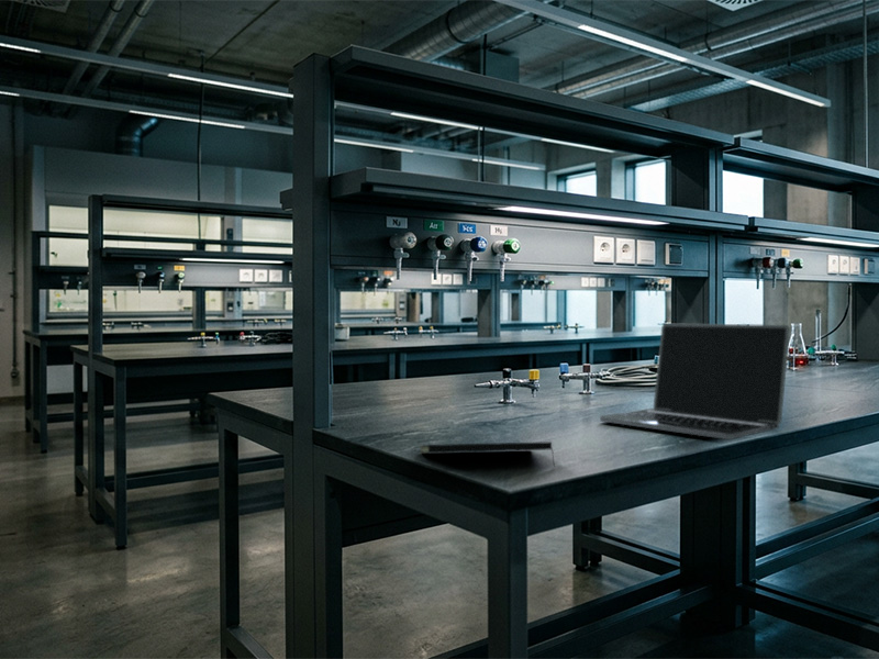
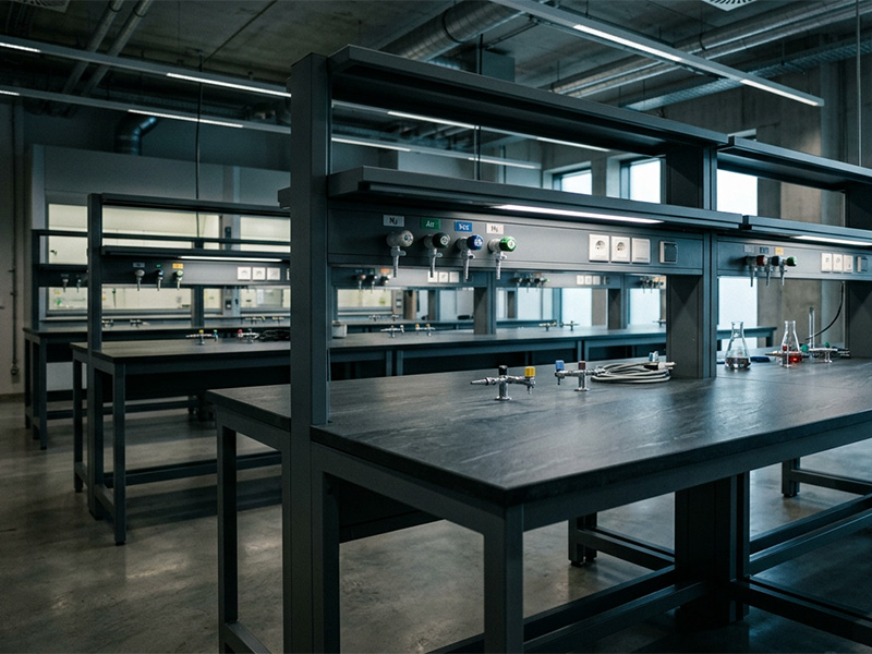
- notepad [420,440,556,467]
- laptop [599,323,791,440]
